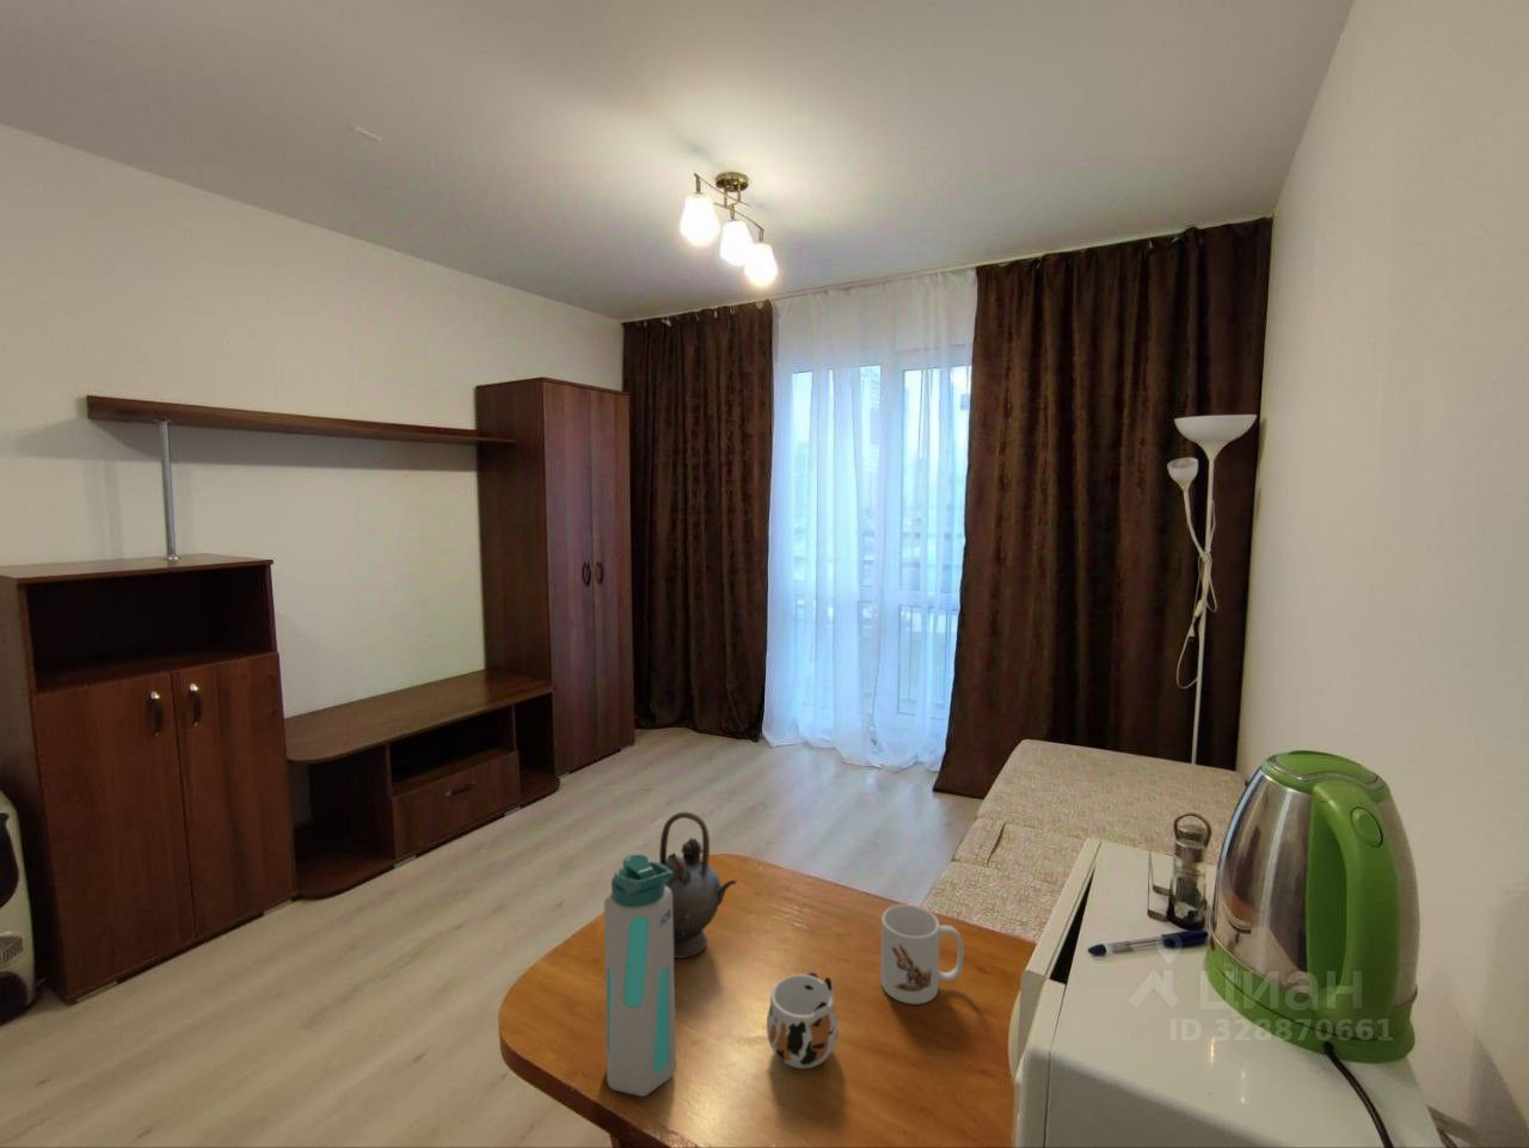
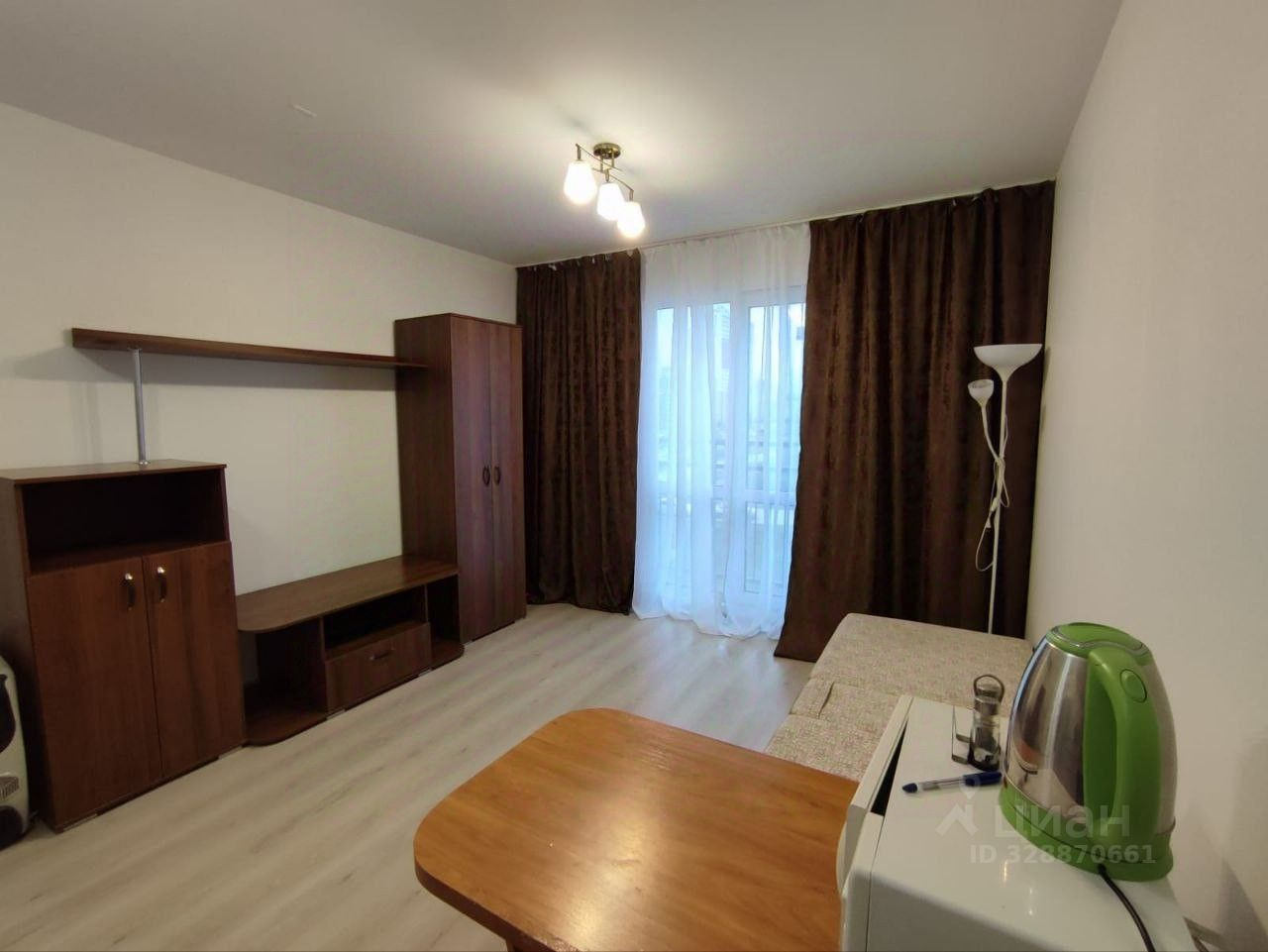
- water bottle [603,853,678,1097]
- mug [766,971,838,1071]
- teapot [658,810,738,959]
- mug [880,903,963,1004]
